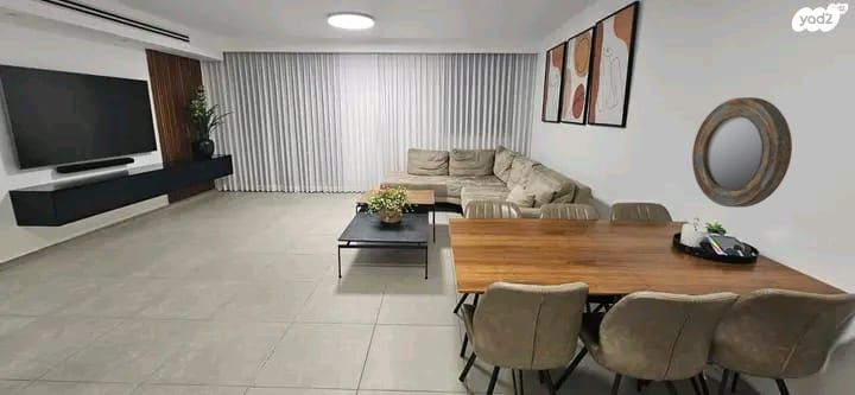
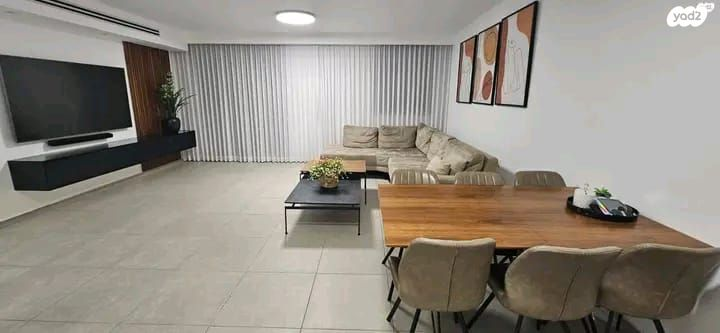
- home mirror [691,96,793,209]
